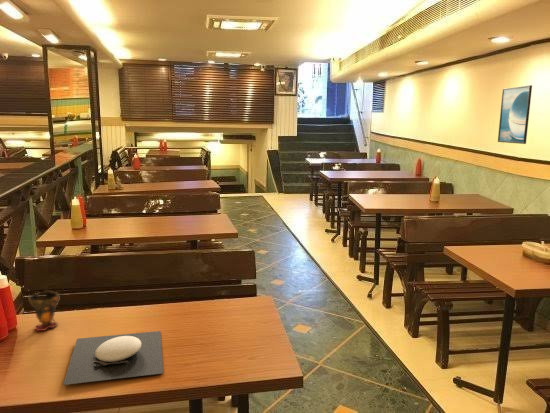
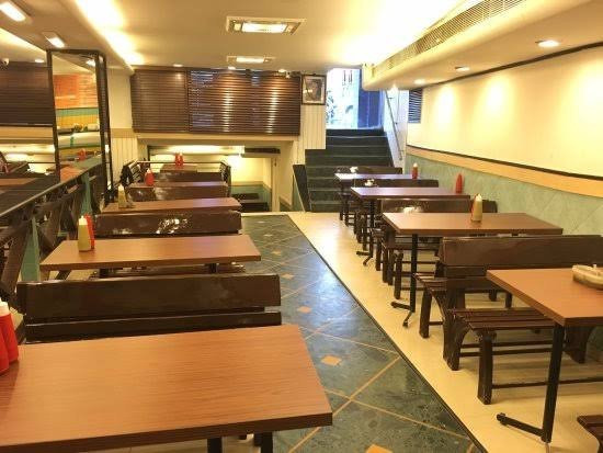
- plate [62,330,164,386]
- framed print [497,84,533,145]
- cup [27,289,60,332]
